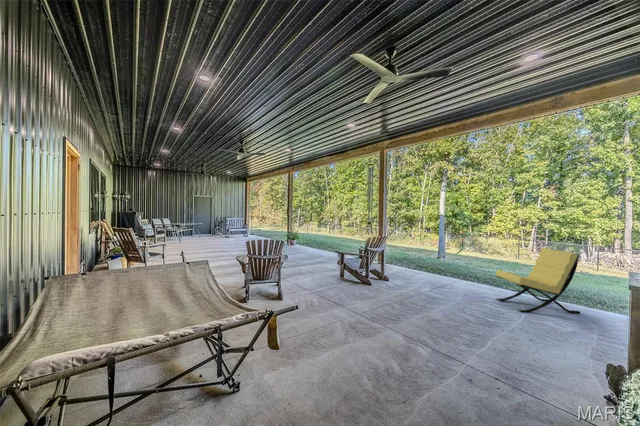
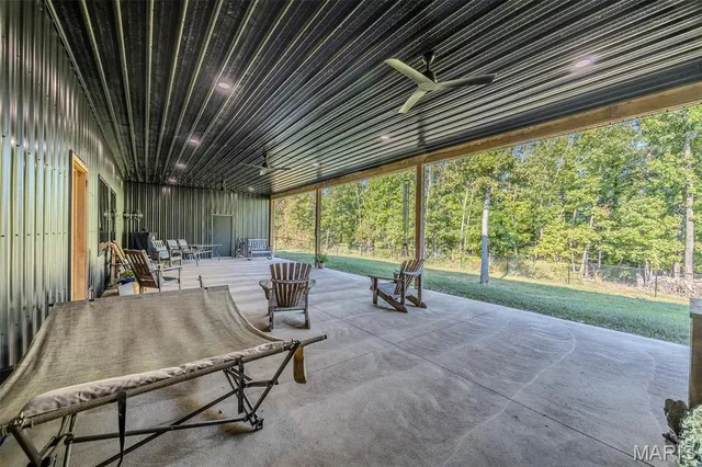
- lounge chair [495,247,581,315]
